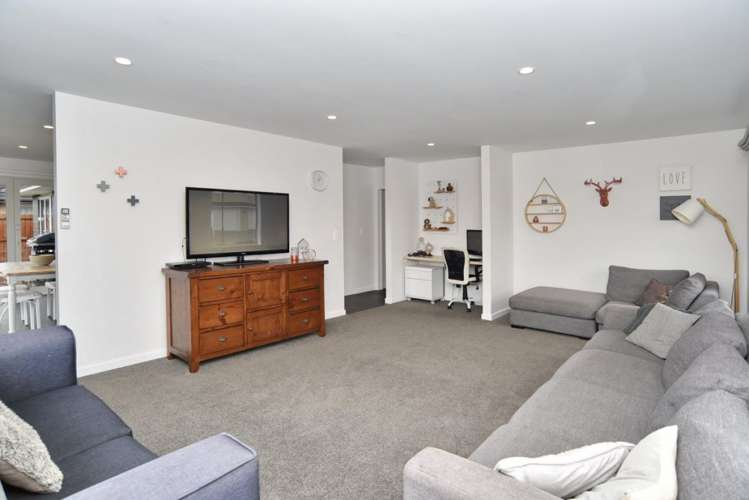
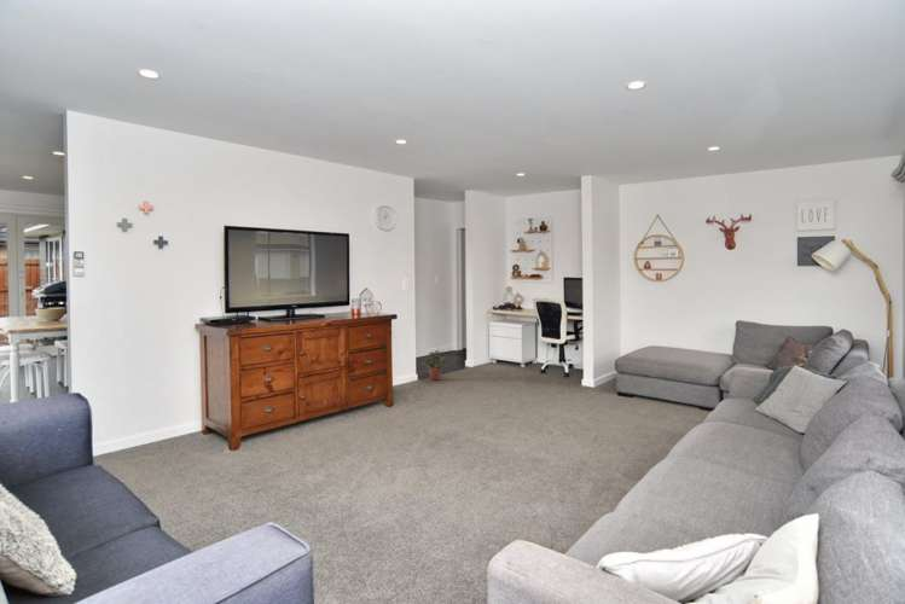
+ potted plant [420,349,451,382]
